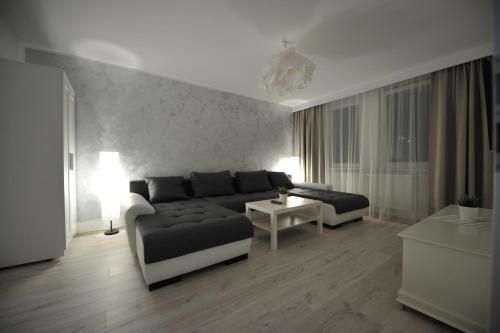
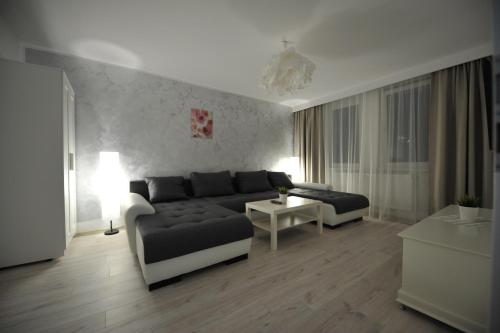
+ wall art [190,107,214,140]
